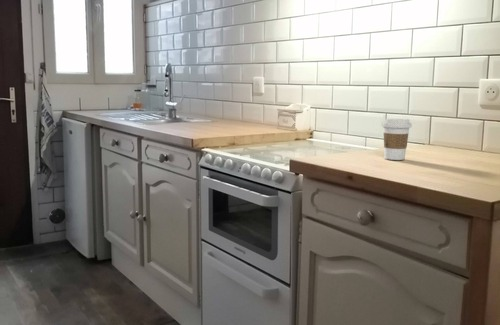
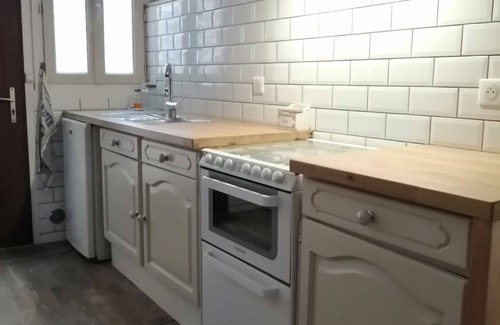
- coffee cup [380,118,413,161]
